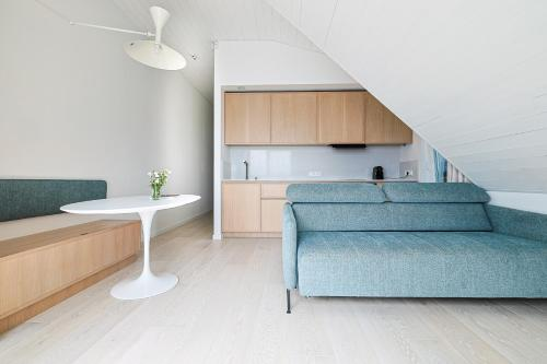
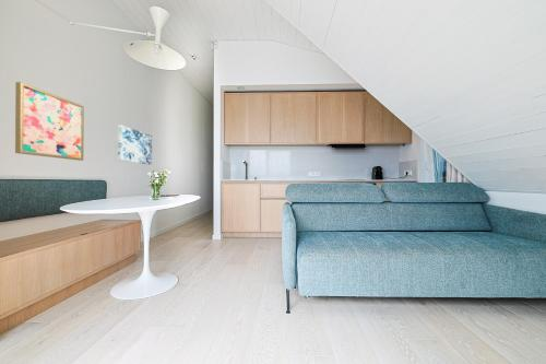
+ wall art [14,81,85,162]
+ wall art [117,124,153,166]
